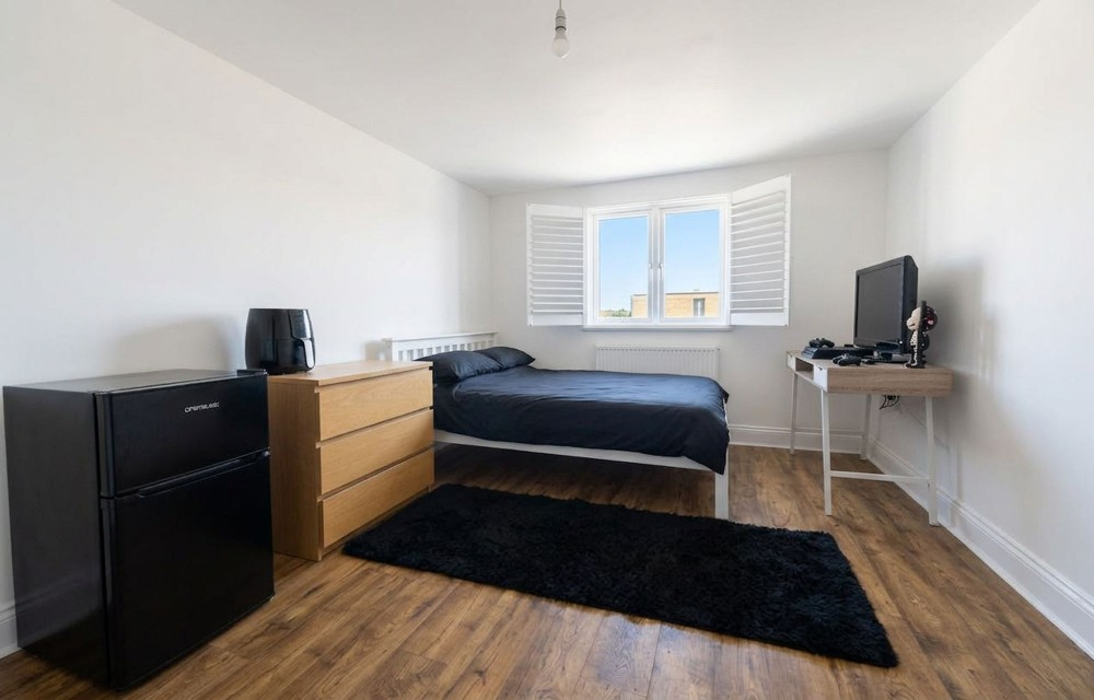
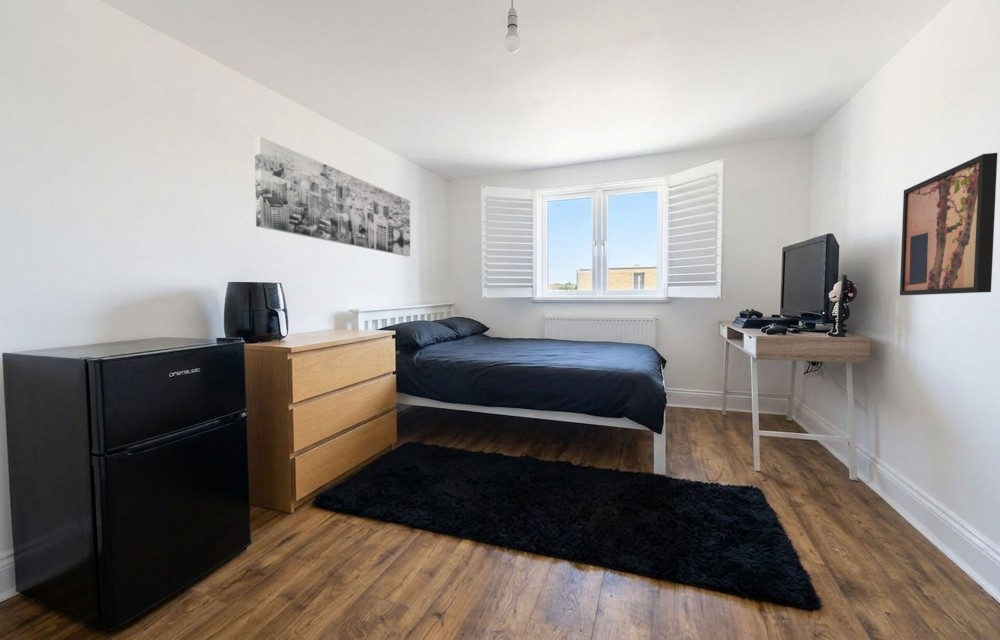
+ wall art [253,135,411,257]
+ wall art [899,152,998,296]
